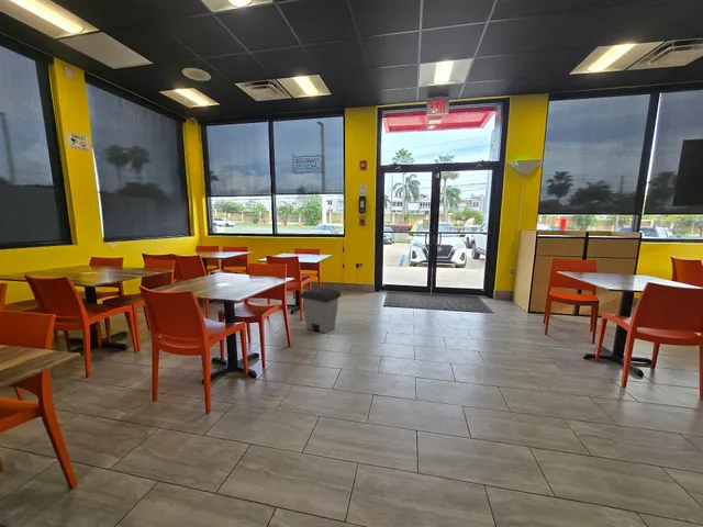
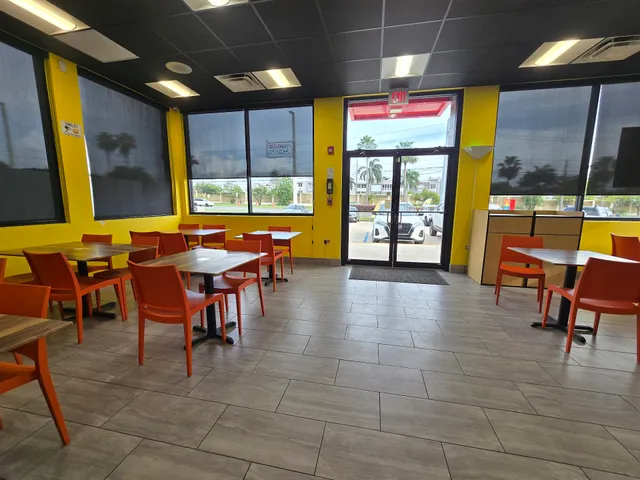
- trash can [299,285,342,334]
